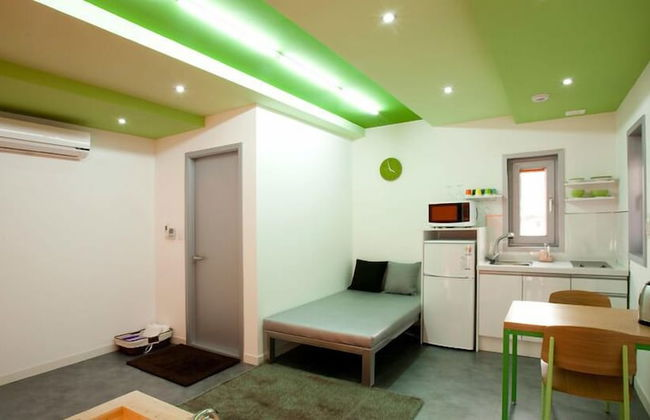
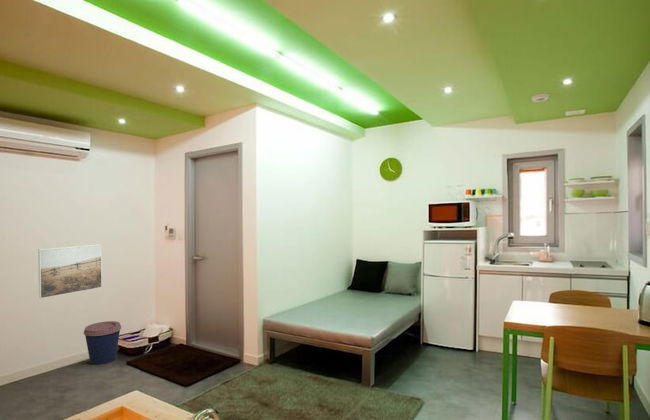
+ coffee cup [83,320,122,366]
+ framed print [37,243,103,299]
